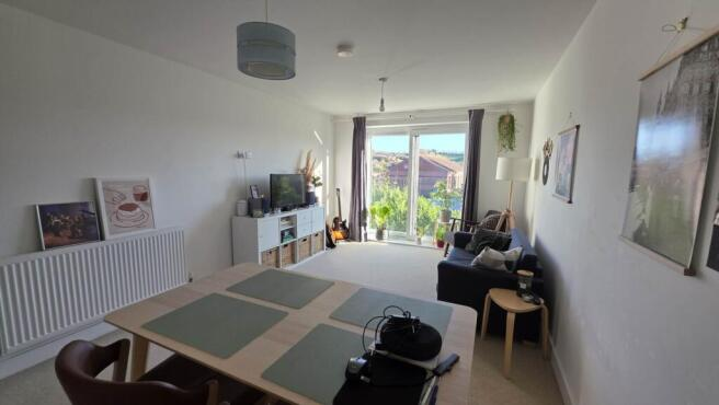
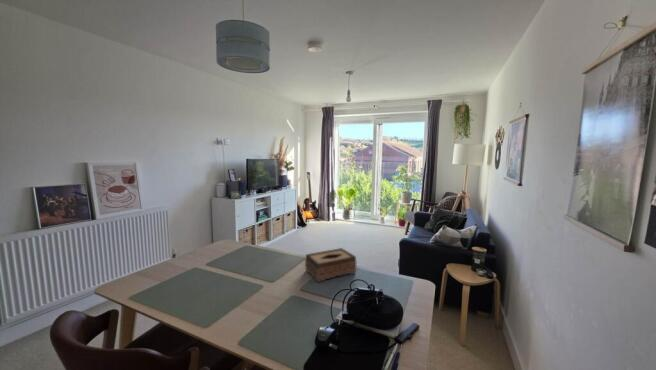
+ tissue box [304,247,357,283]
